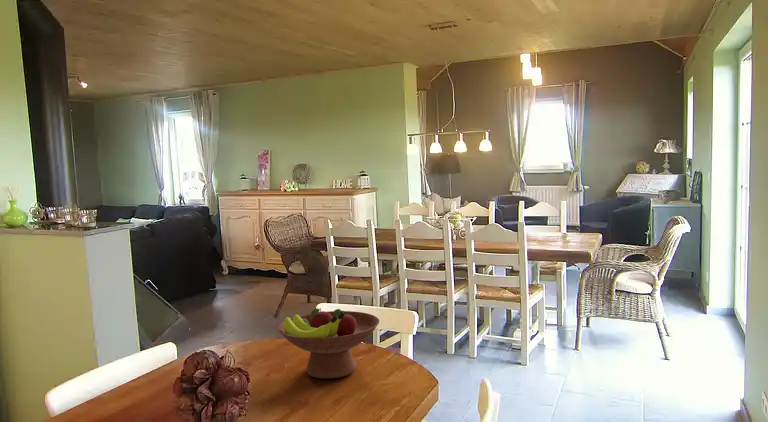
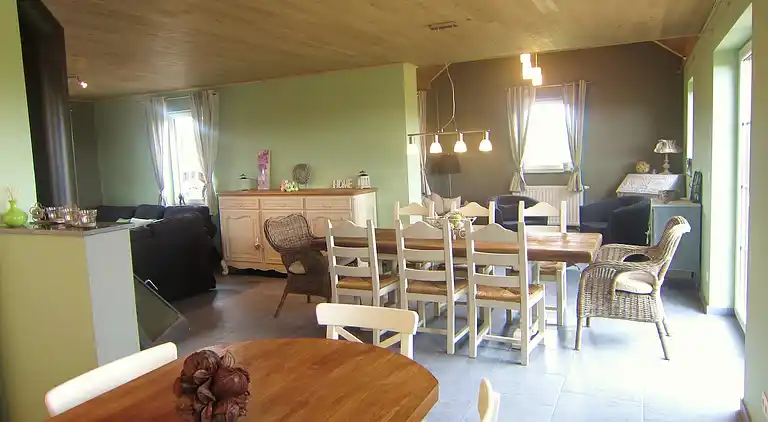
- fruit bowl [277,307,381,380]
